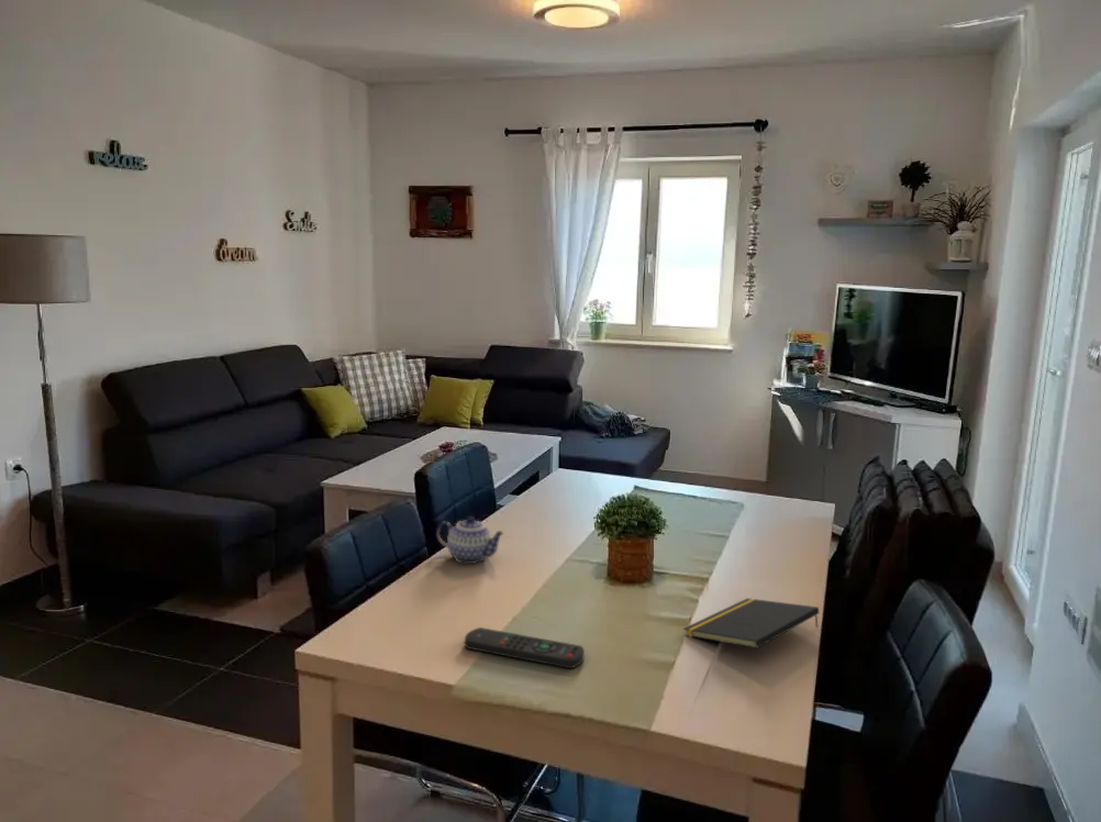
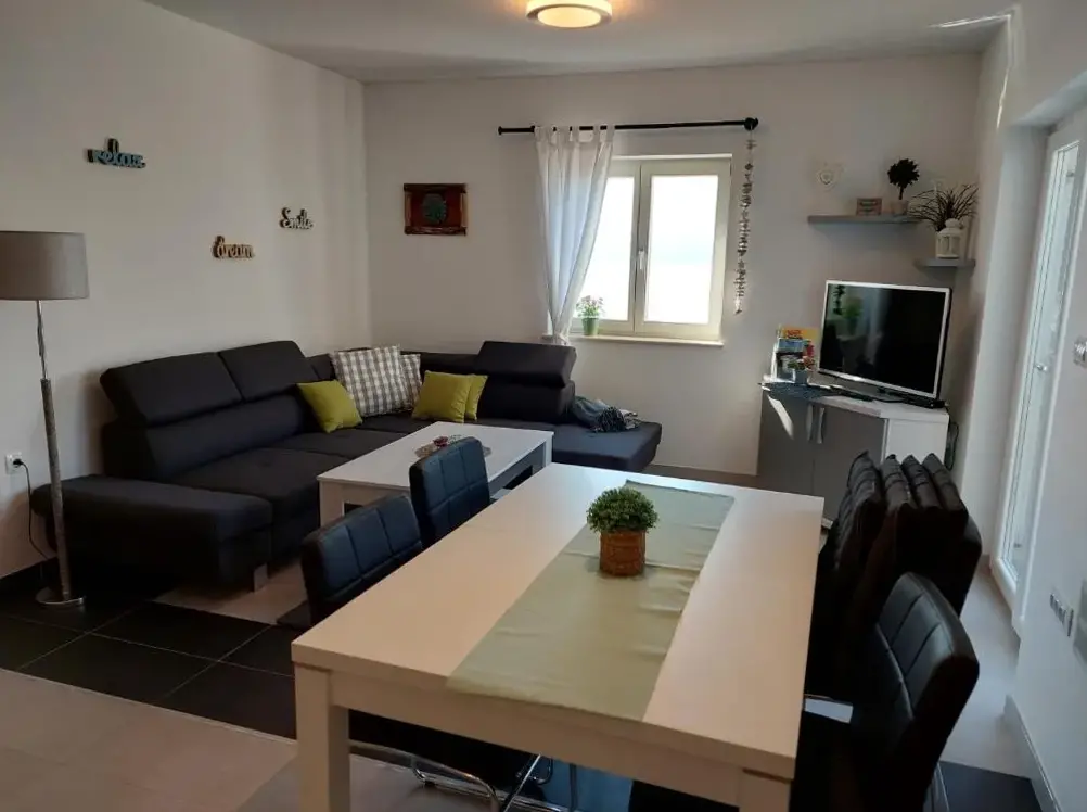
- notepad [682,597,820,649]
- remote control [464,626,586,669]
- teapot [435,515,505,565]
